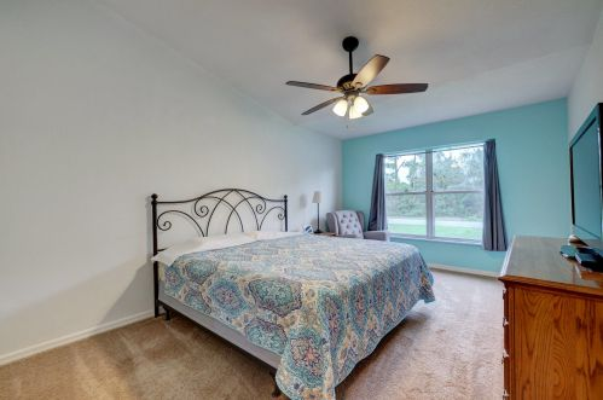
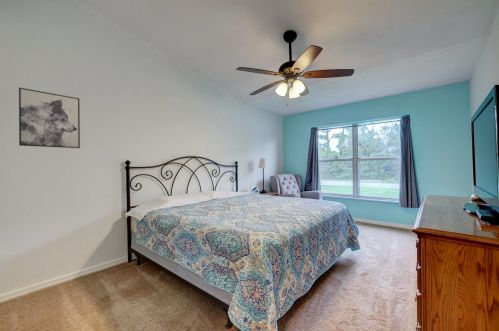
+ wall art [18,86,81,149]
